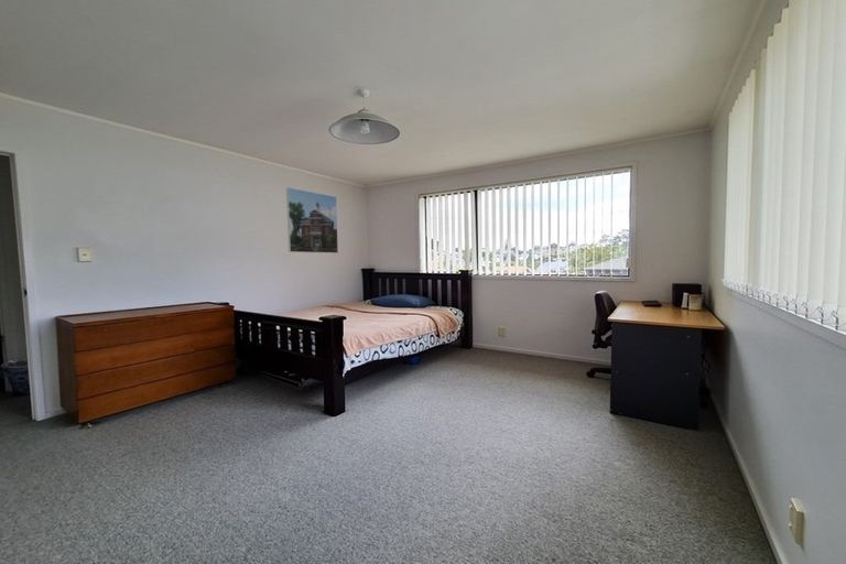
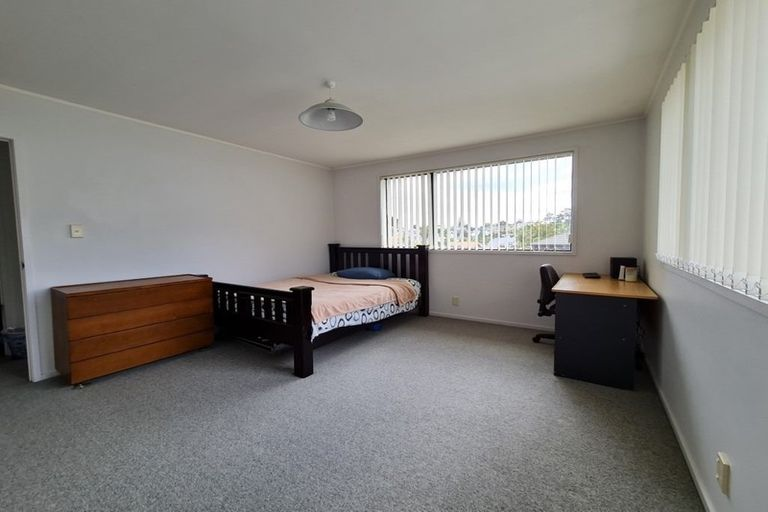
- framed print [285,186,339,254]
